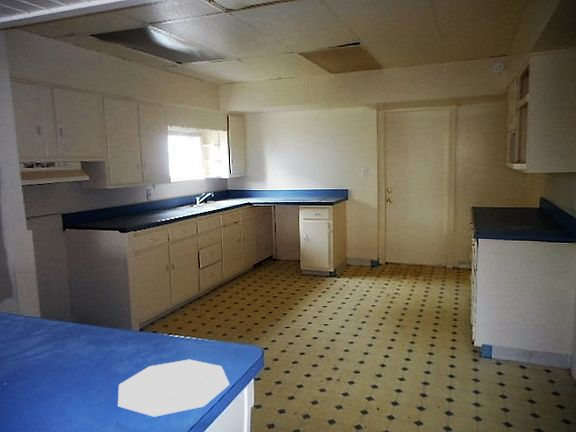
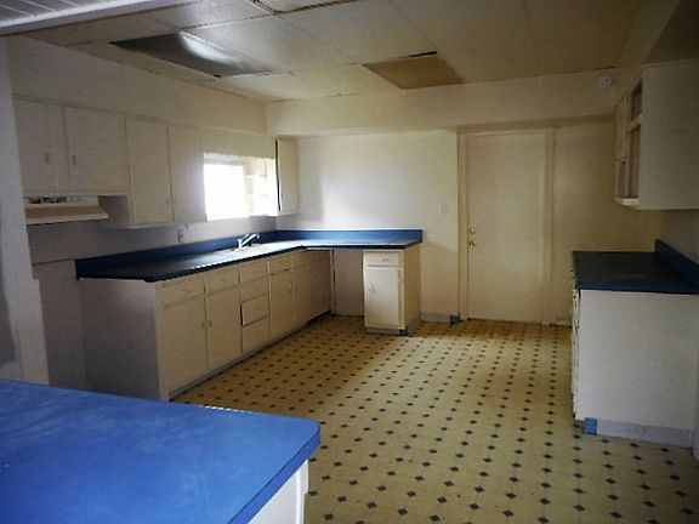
- plate [117,359,231,418]
